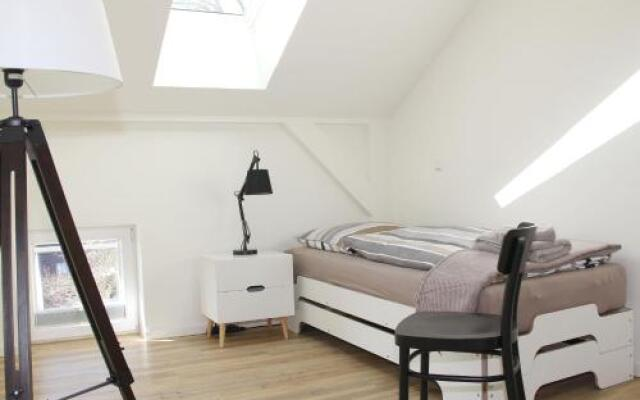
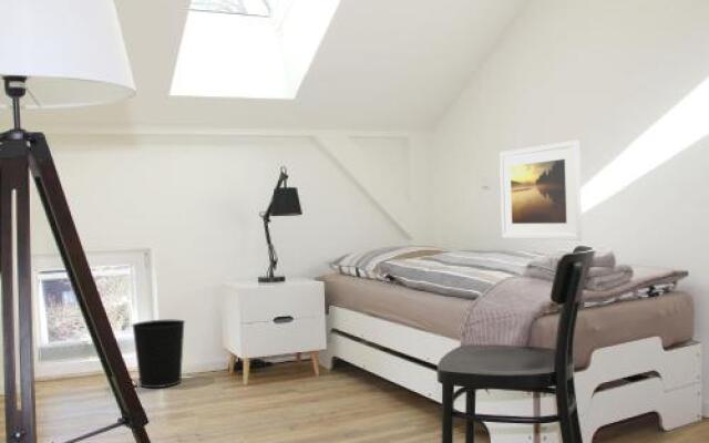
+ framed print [499,140,583,241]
+ wastebasket [131,319,186,389]
